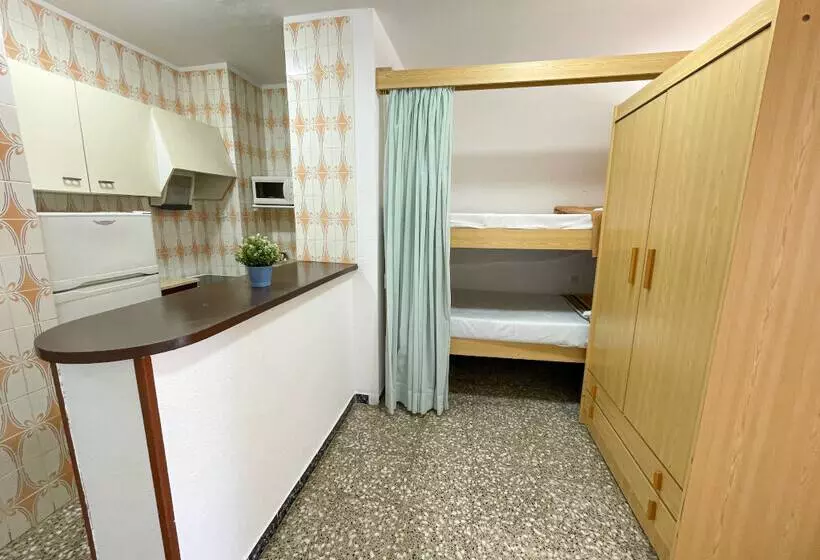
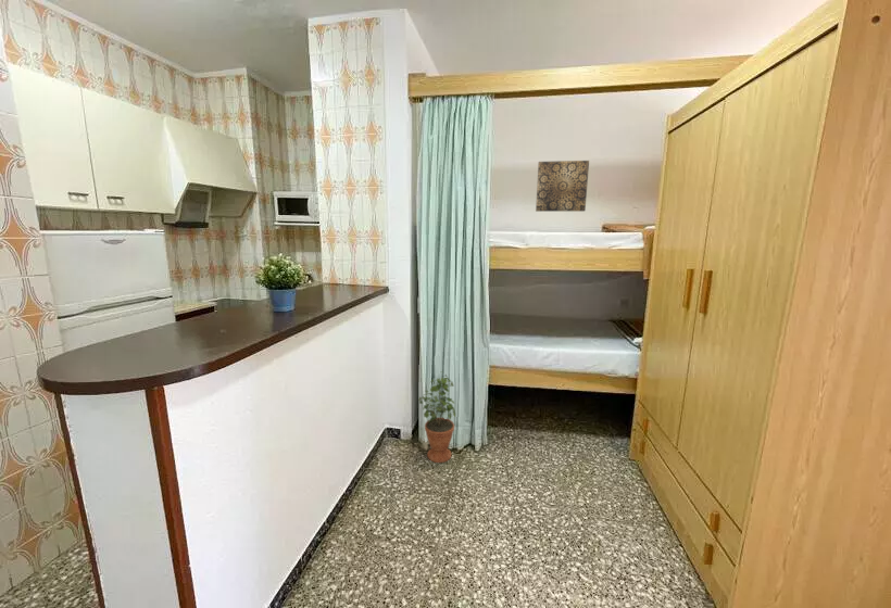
+ potted plant [417,371,456,464]
+ wall art [535,160,590,213]
